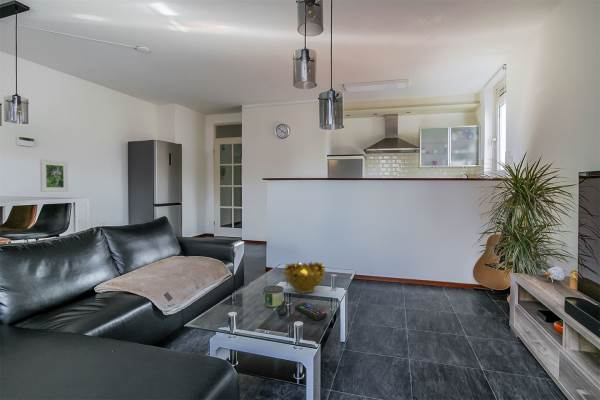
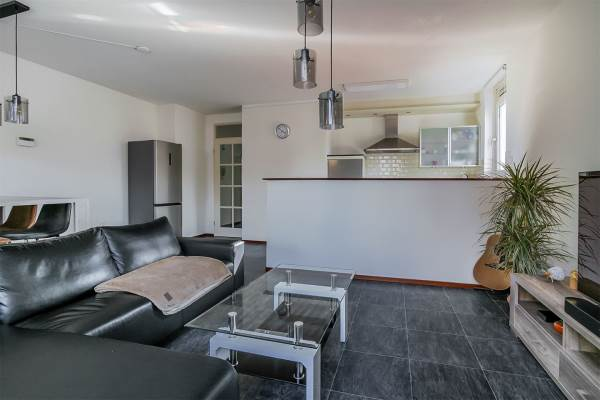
- remote control [294,302,328,321]
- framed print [39,159,69,193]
- decorative bowl [283,260,326,294]
- candle [263,284,284,308]
